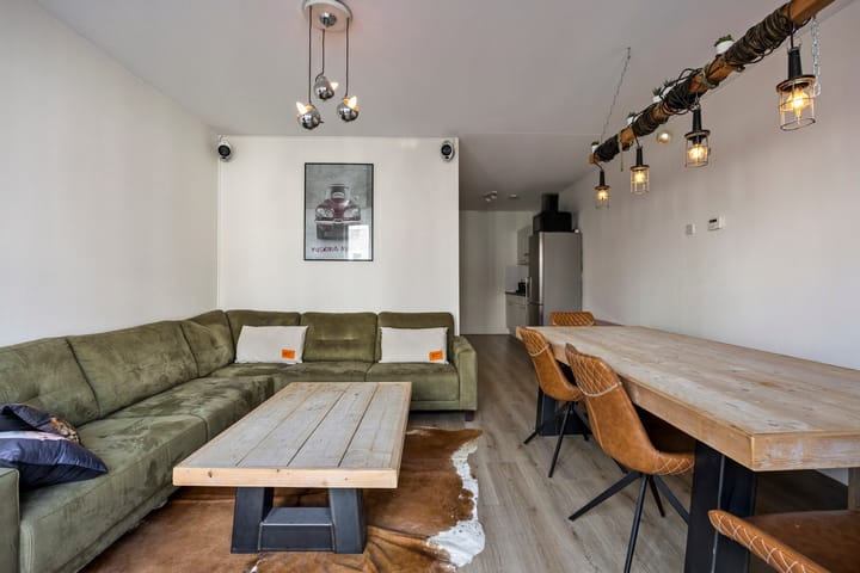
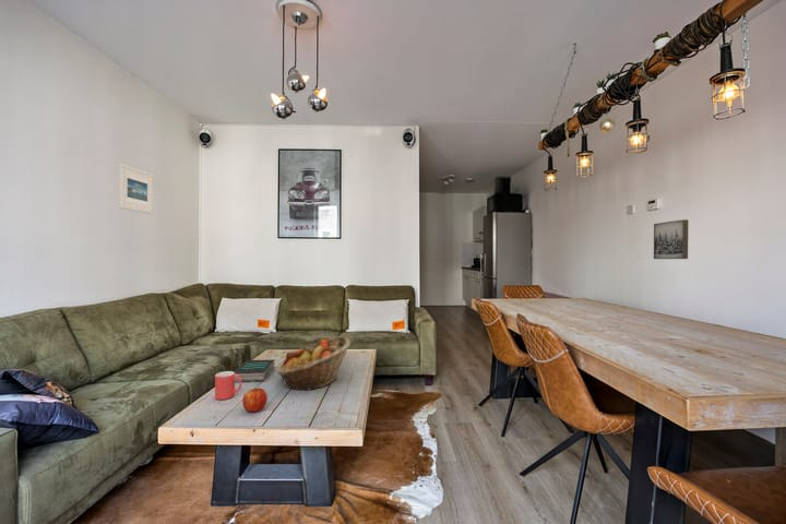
+ mug [214,370,242,401]
+ book [234,358,276,383]
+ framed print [118,163,154,215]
+ fruit basket [275,335,352,392]
+ apple [241,386,269,414]
+ wall art [653,218,690,260]
